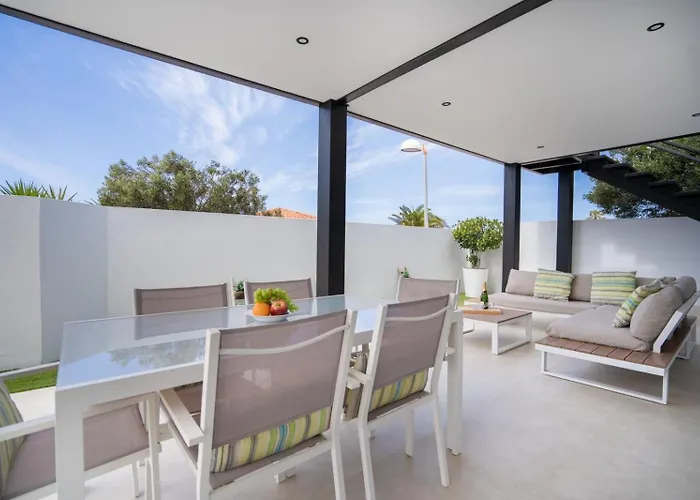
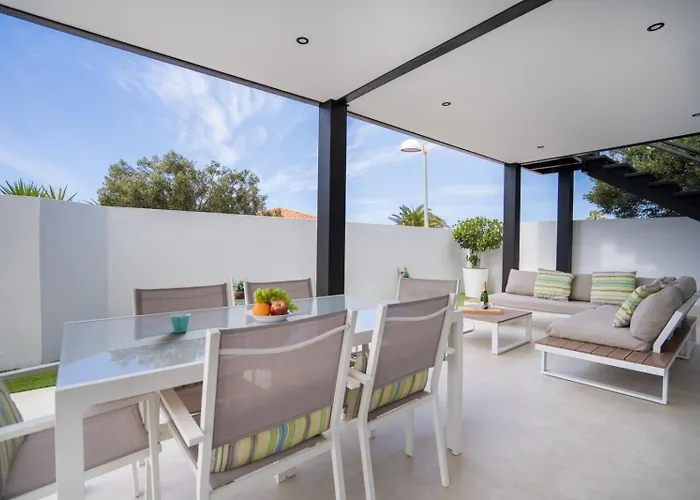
+ mug [169,312,191,334]
